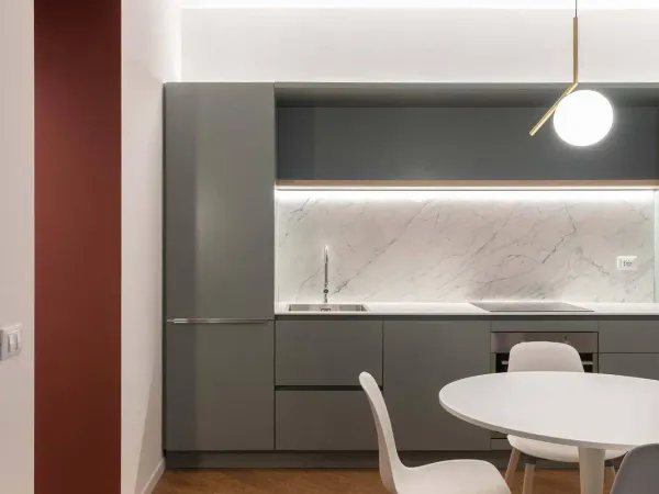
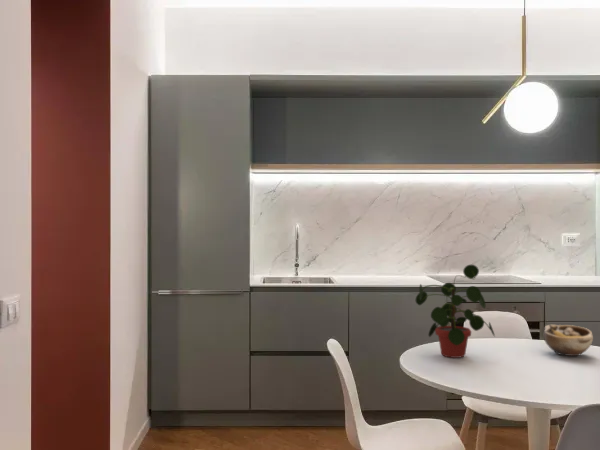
+ potted plant [415,264,496,359]
+ bowl [543,324,594,357]
